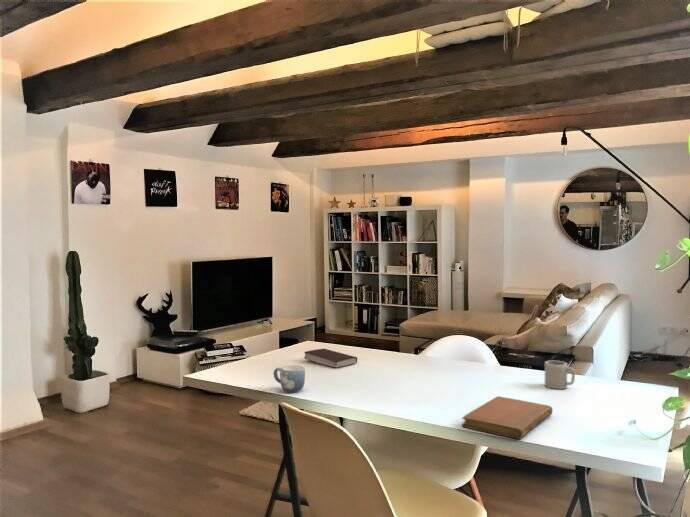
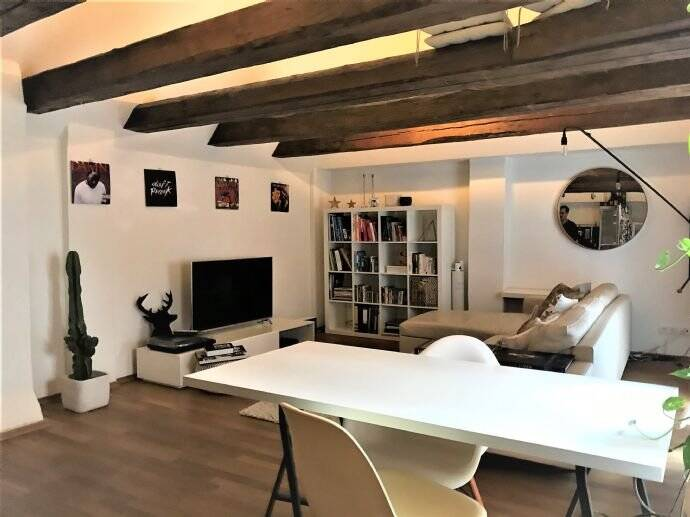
- cup [544,360,576,390]
- mug [273,365,306,393]
- book [303,348,358,369]
- notebook [461,395,554,440]
